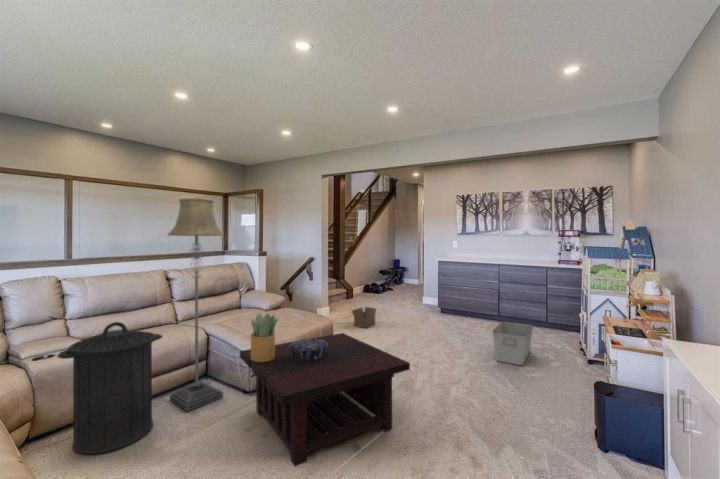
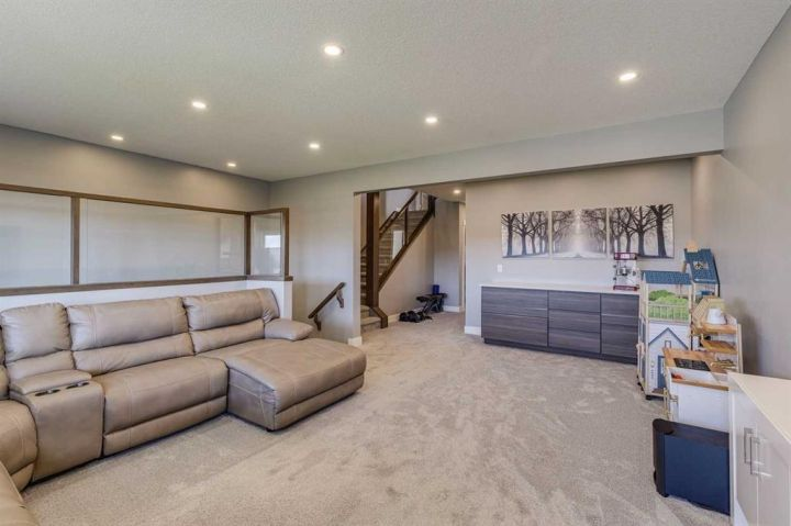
- coffee table [239,332,411,467]
- cardboard box [351,306,377,329]
- storage bin [491,320,534,366]
- floor lamp [166,197,225,412]
- trash can [56,321,164,455]
- potted plant [249,312,279,362]
- decorative bowl [290,339,327,361]
